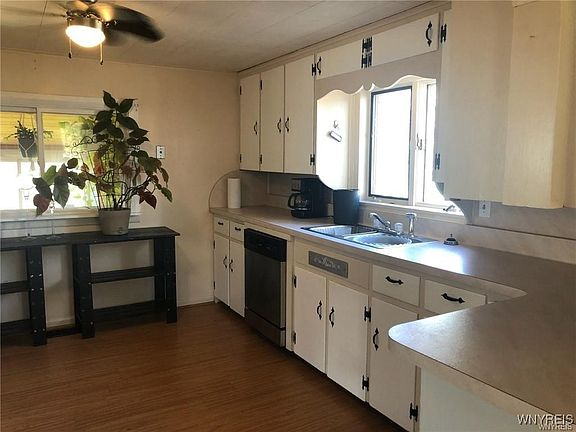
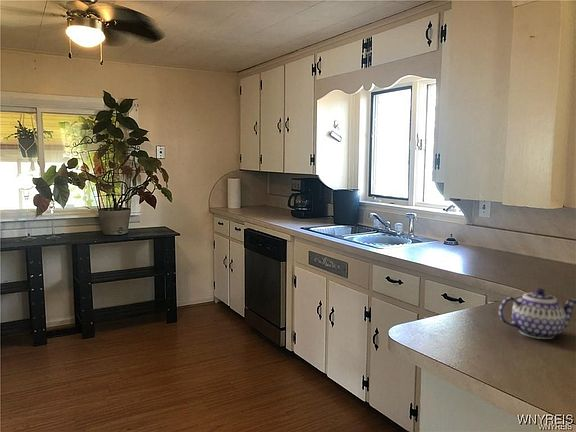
+ teapot [498,287,576,340]
